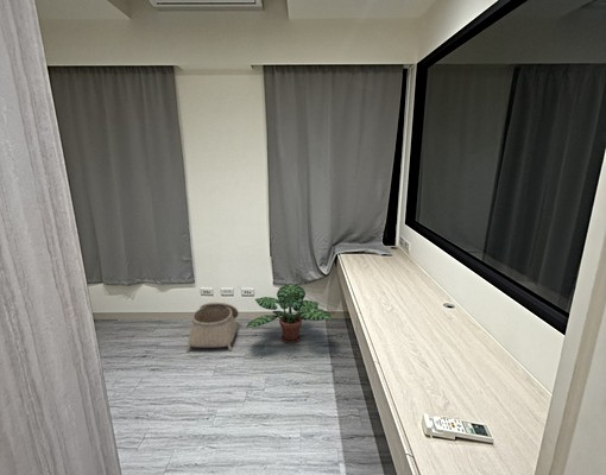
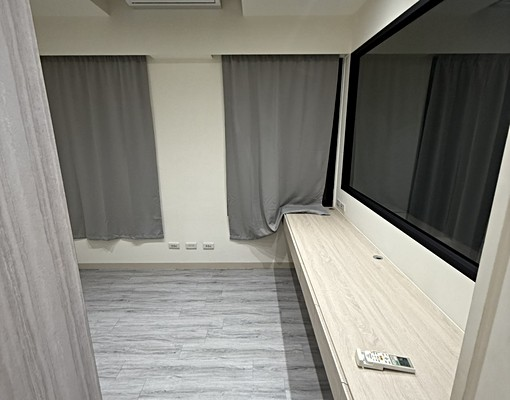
- potted plant [245,284,333,344]
- basket [185,302,240,353]
